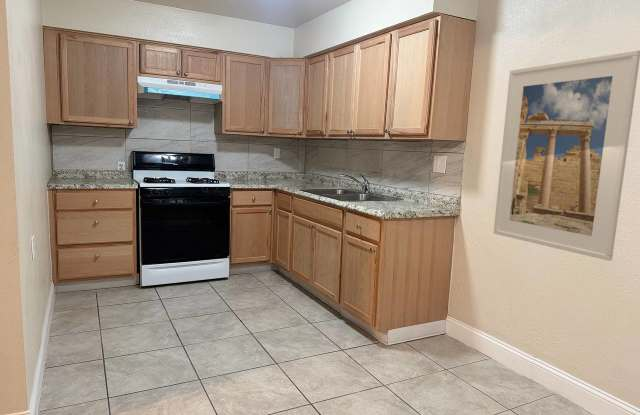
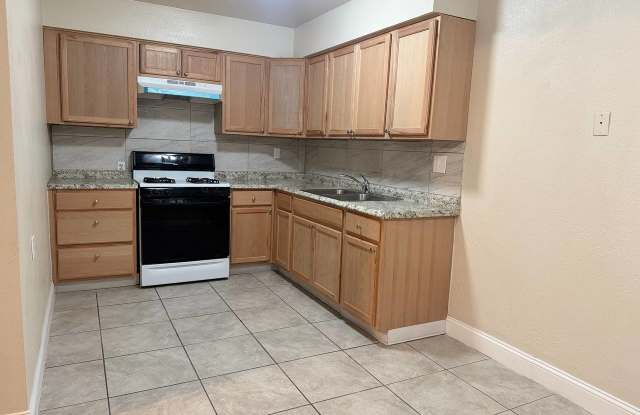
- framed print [493,49,640,262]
